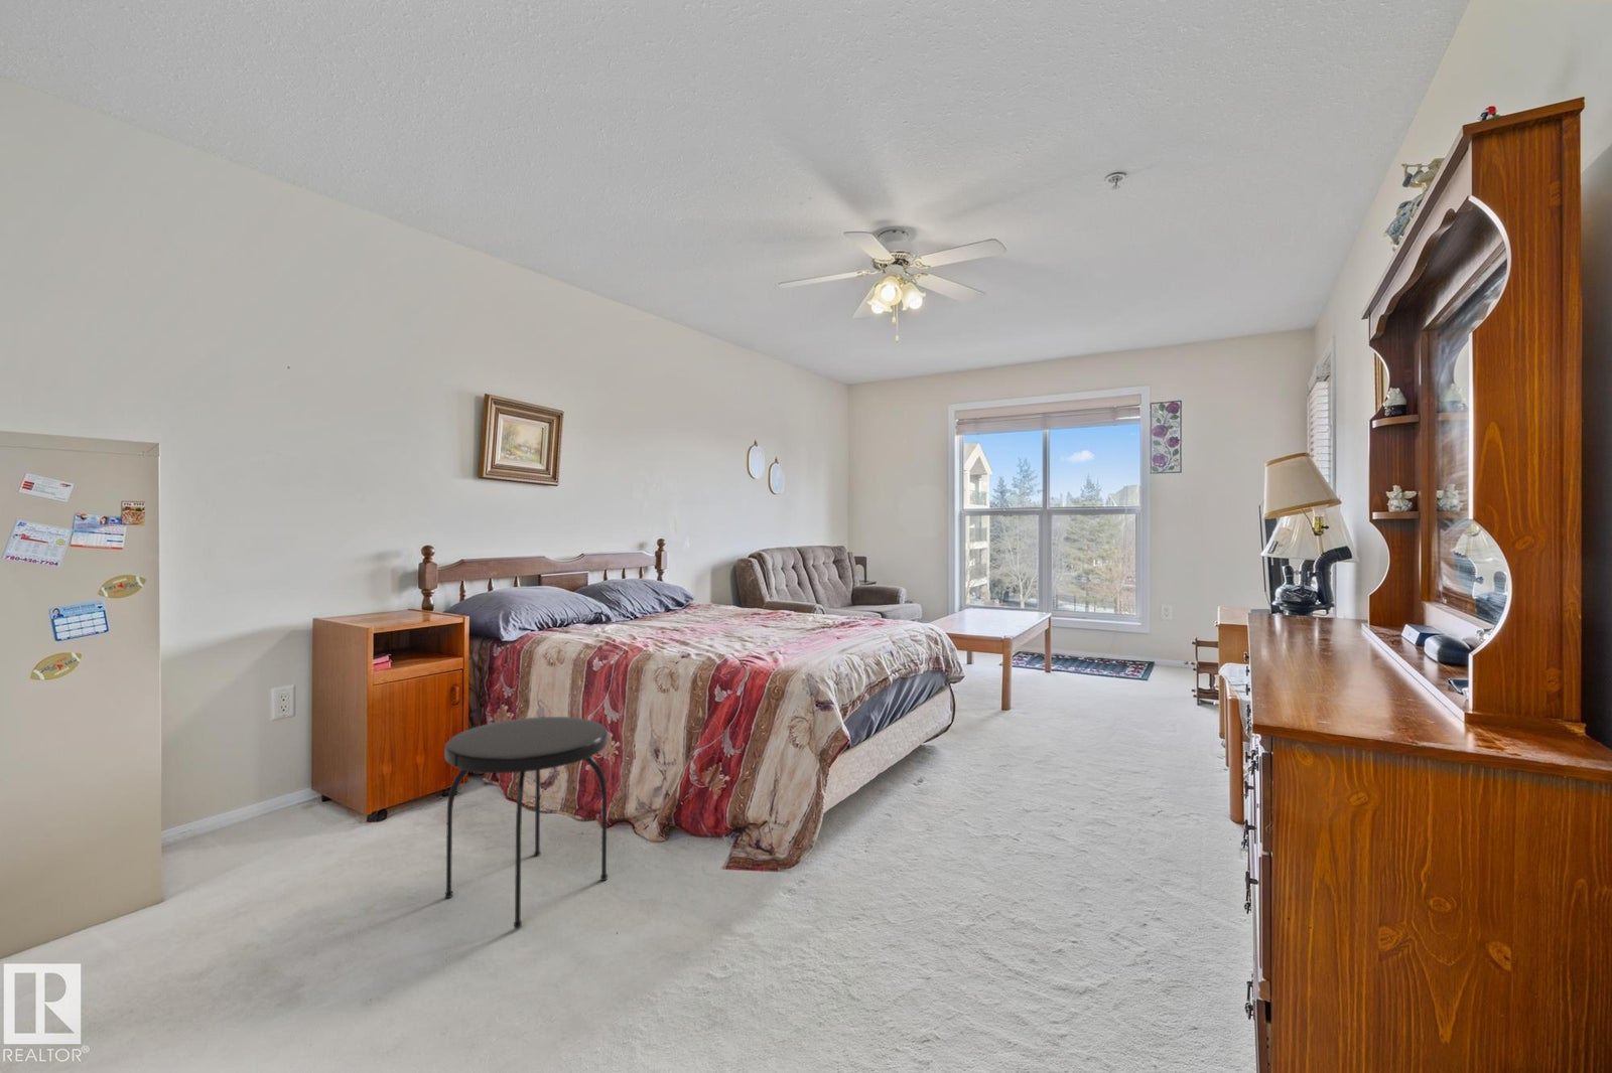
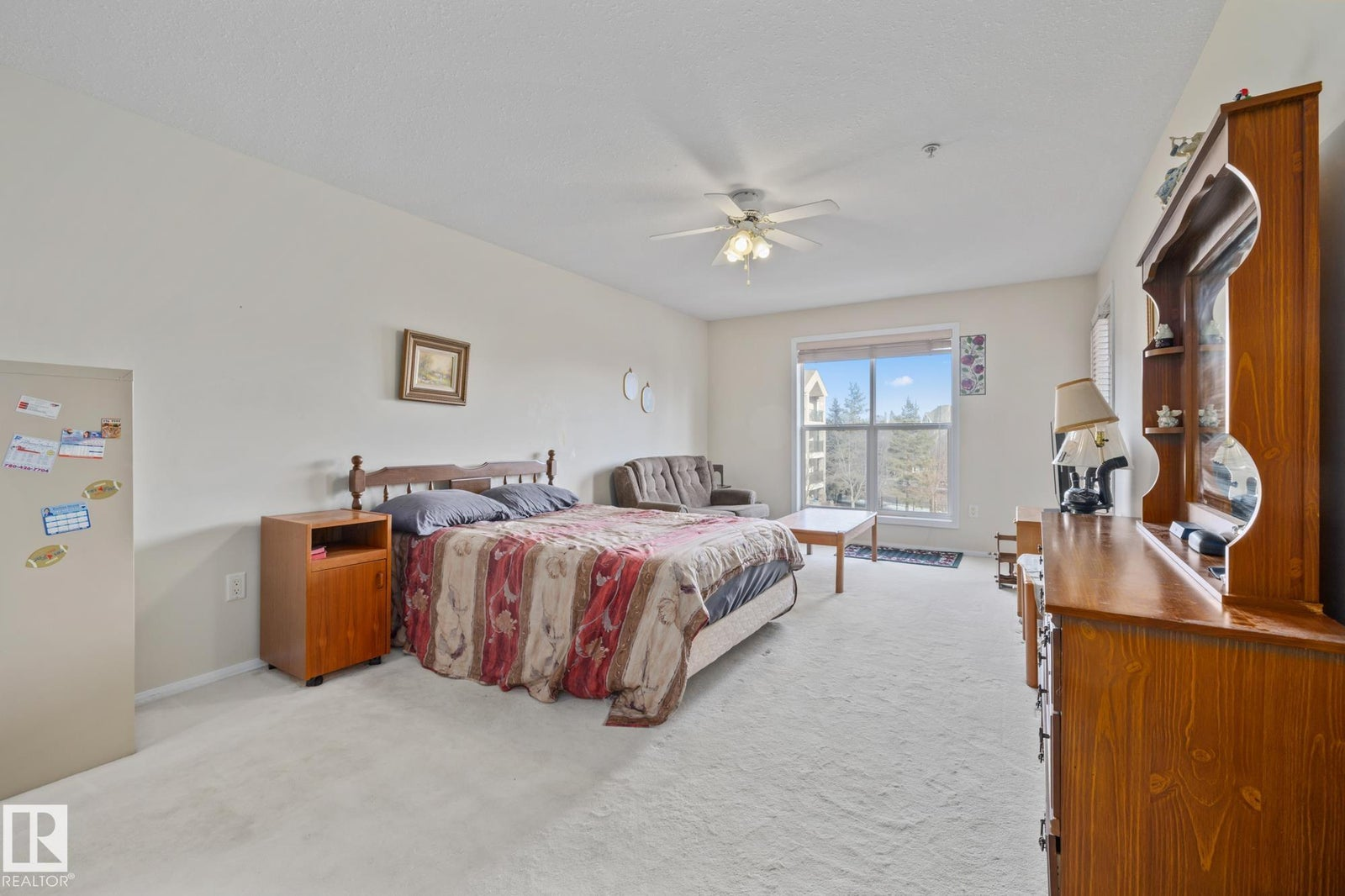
- side table [445,716,609,930]
